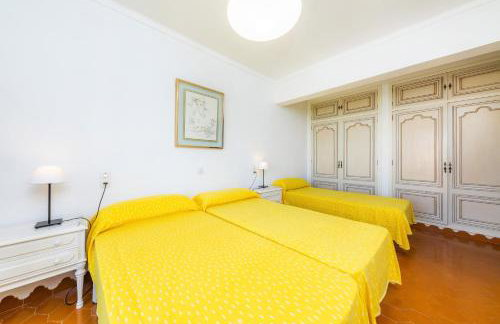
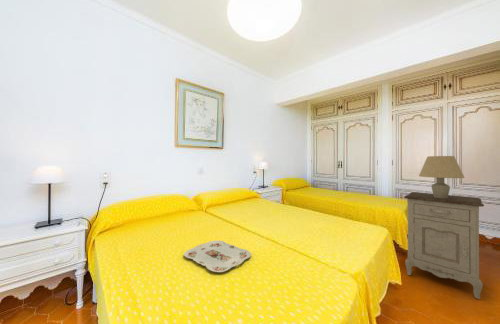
+ serving tray [183,240,252,273]
+ nightstand [403,191,485,300]
+ table lamp [418,155,466,198]
